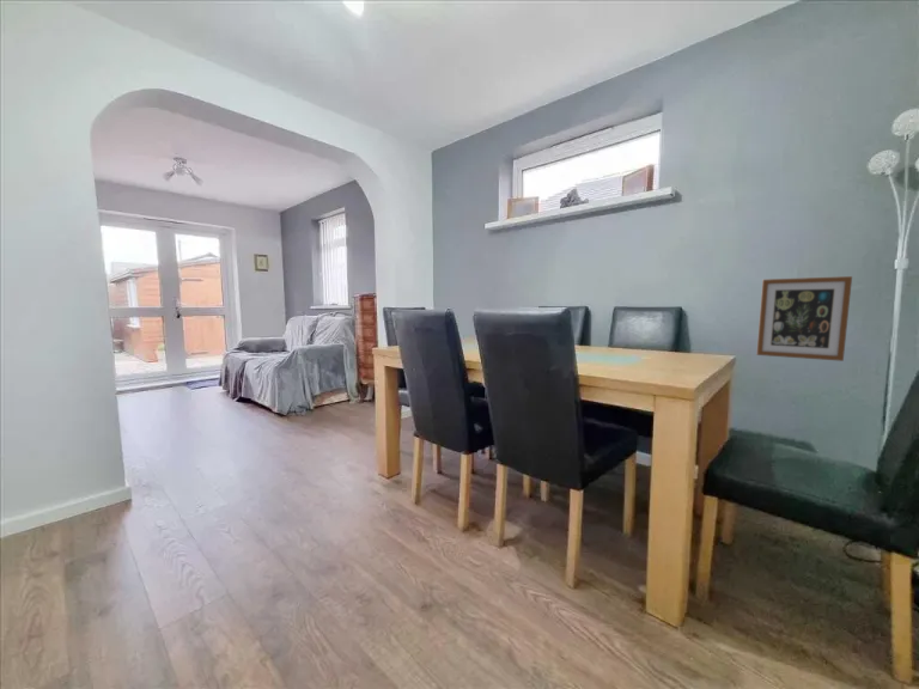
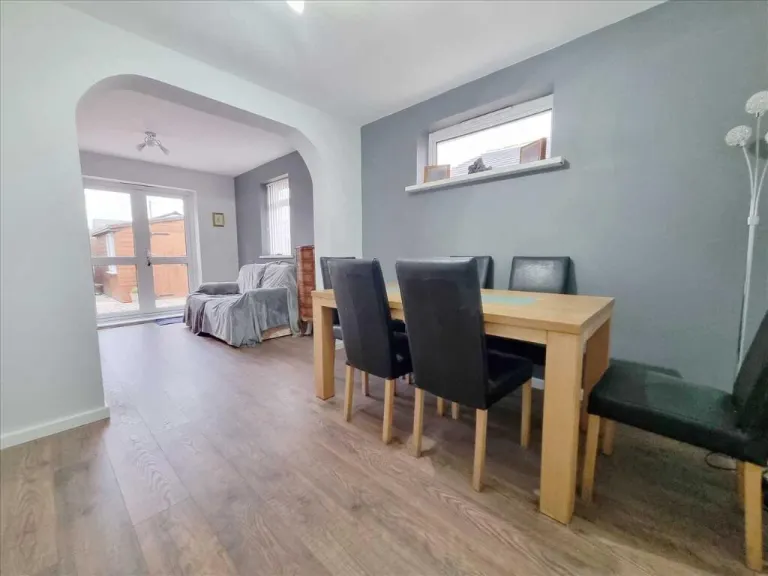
- wall art [755,275,853,362]
